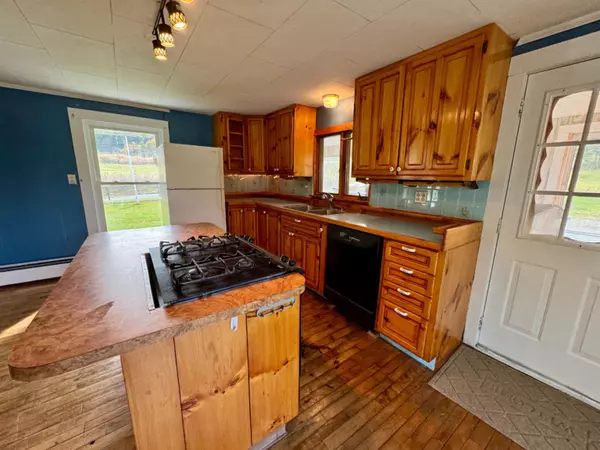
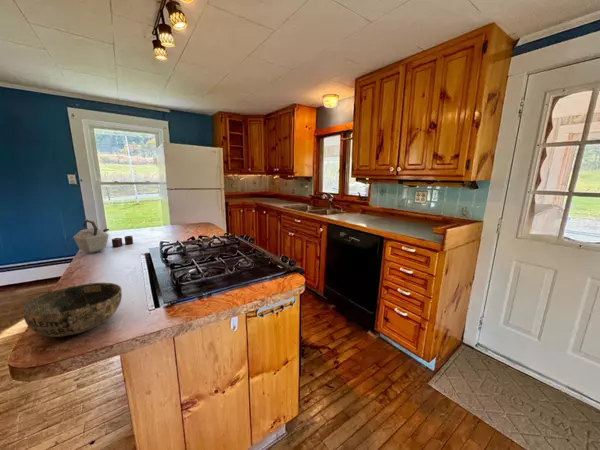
+ bowl [22,282,123,338]
+ kettle [72,218,134,254]
